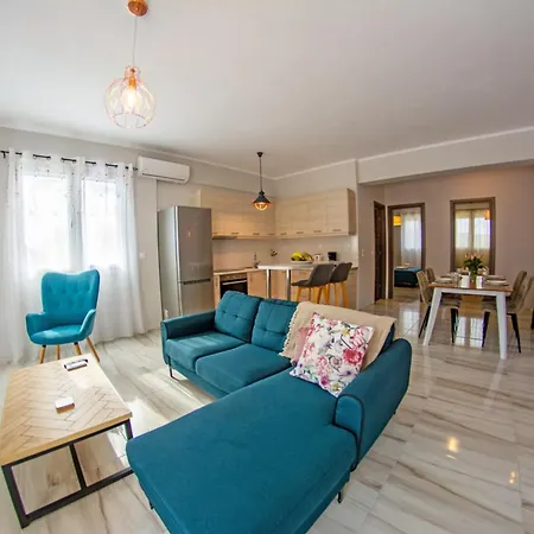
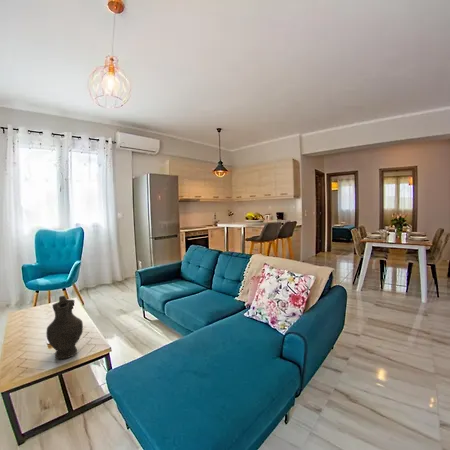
+ decorative vase [45,295,84,360]
